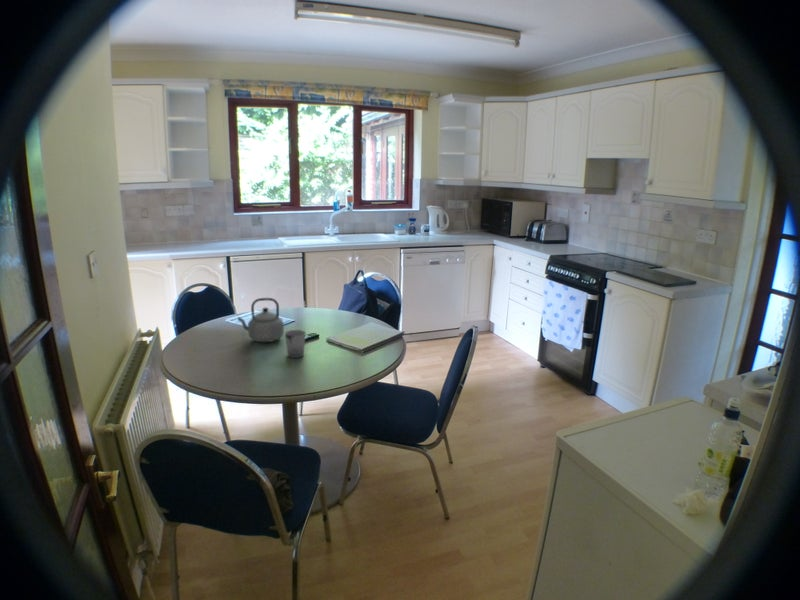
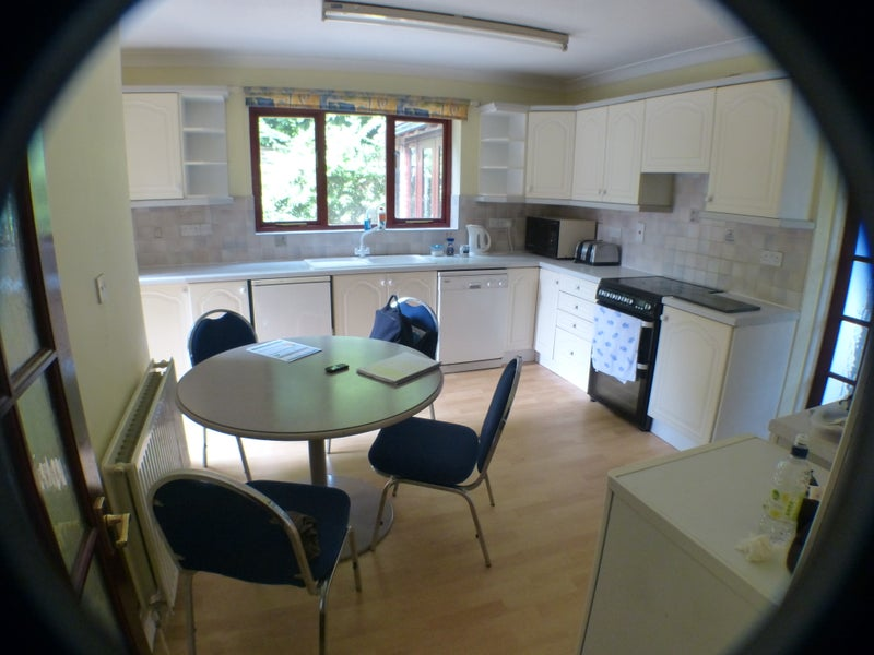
- teapot [237,297,285,343]
- cup [284,329,307,359]
